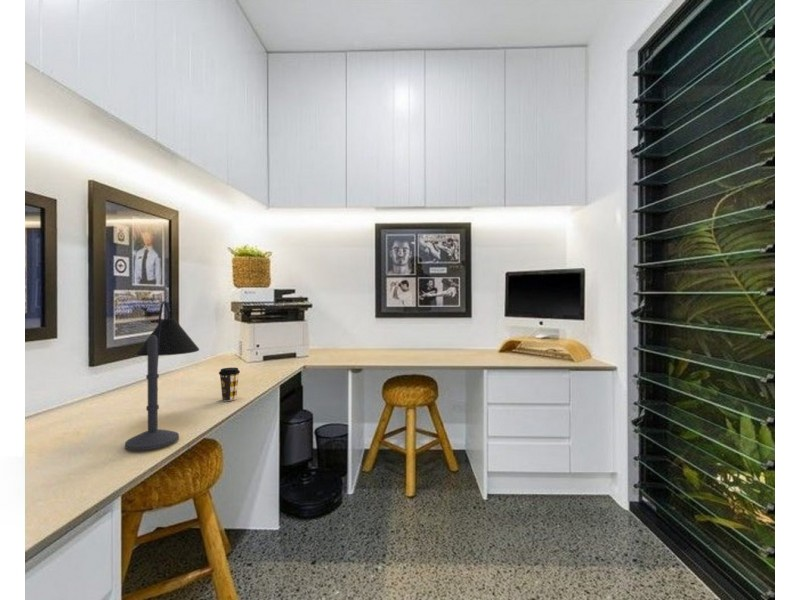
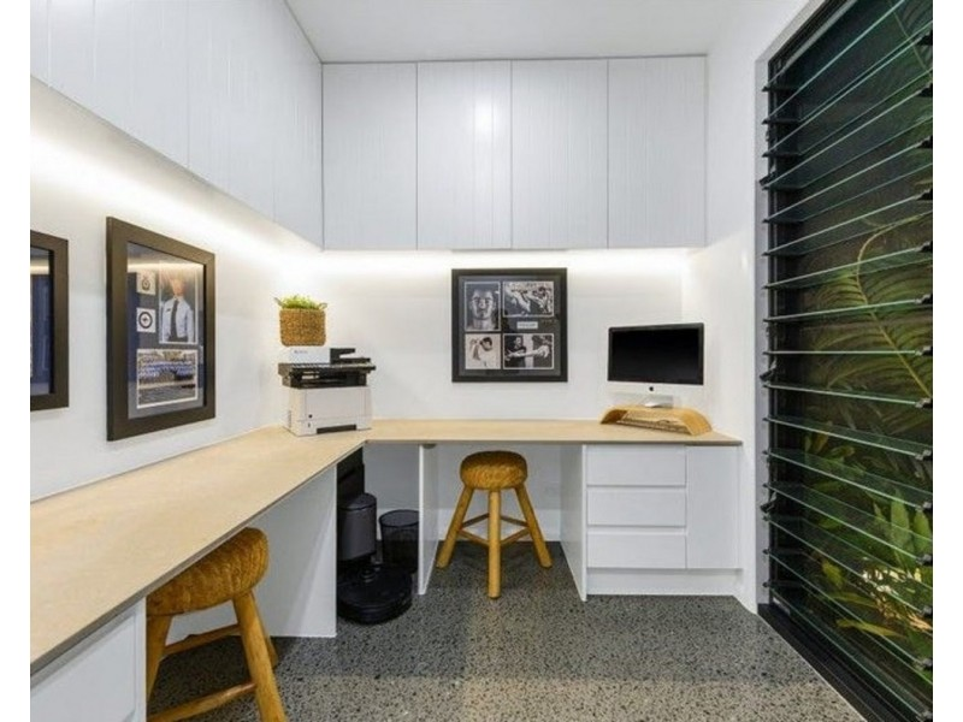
- desk lamp [124,300,200,451]
- coffee cup [218,367,241,402]
